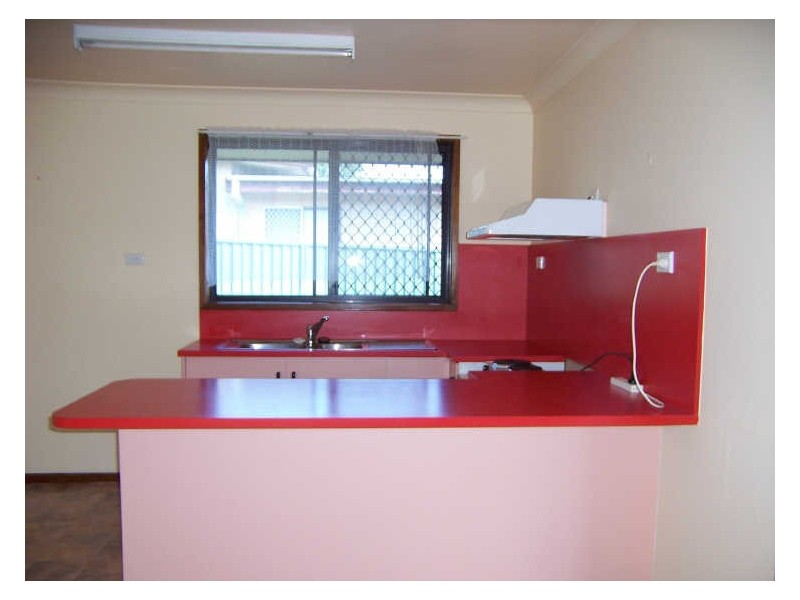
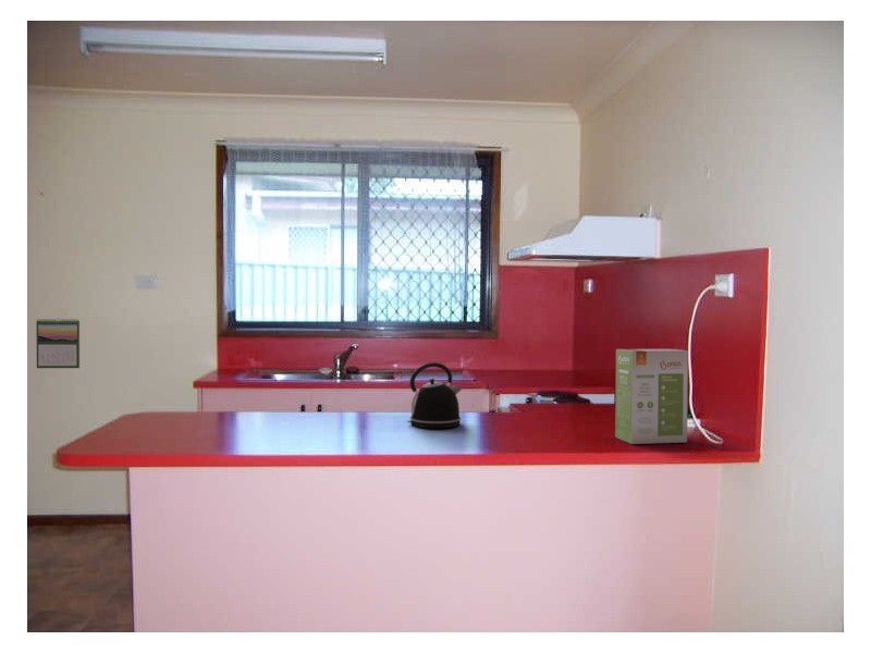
+ calendar [35,317,81,369]
+ food box [614,348,689,445]
+ kettle [406,361,463,429]
